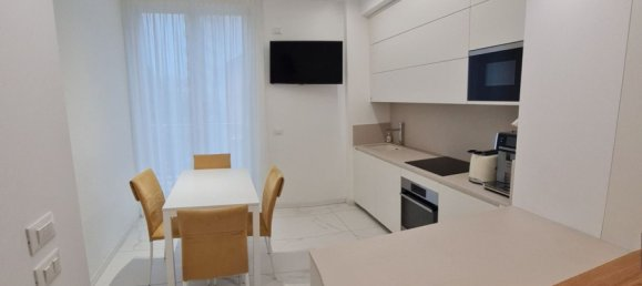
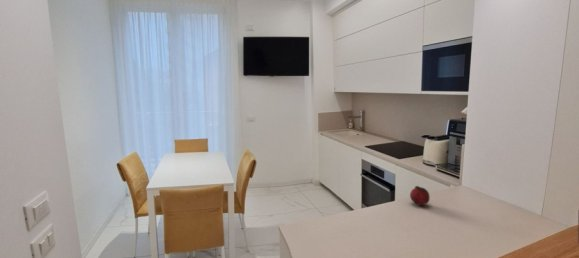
+ fruit [409,185,431,206]
